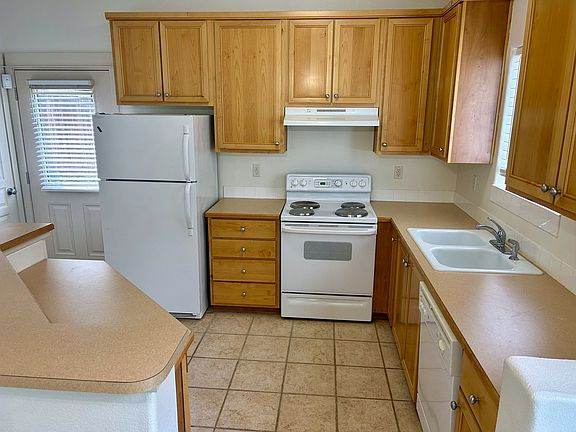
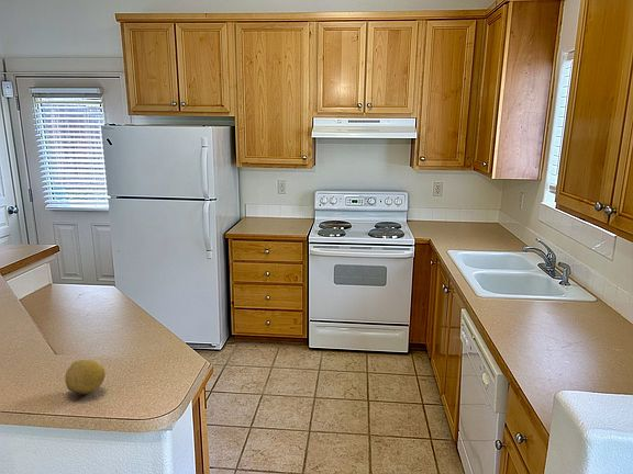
+ fruit [64,359,106,396]
